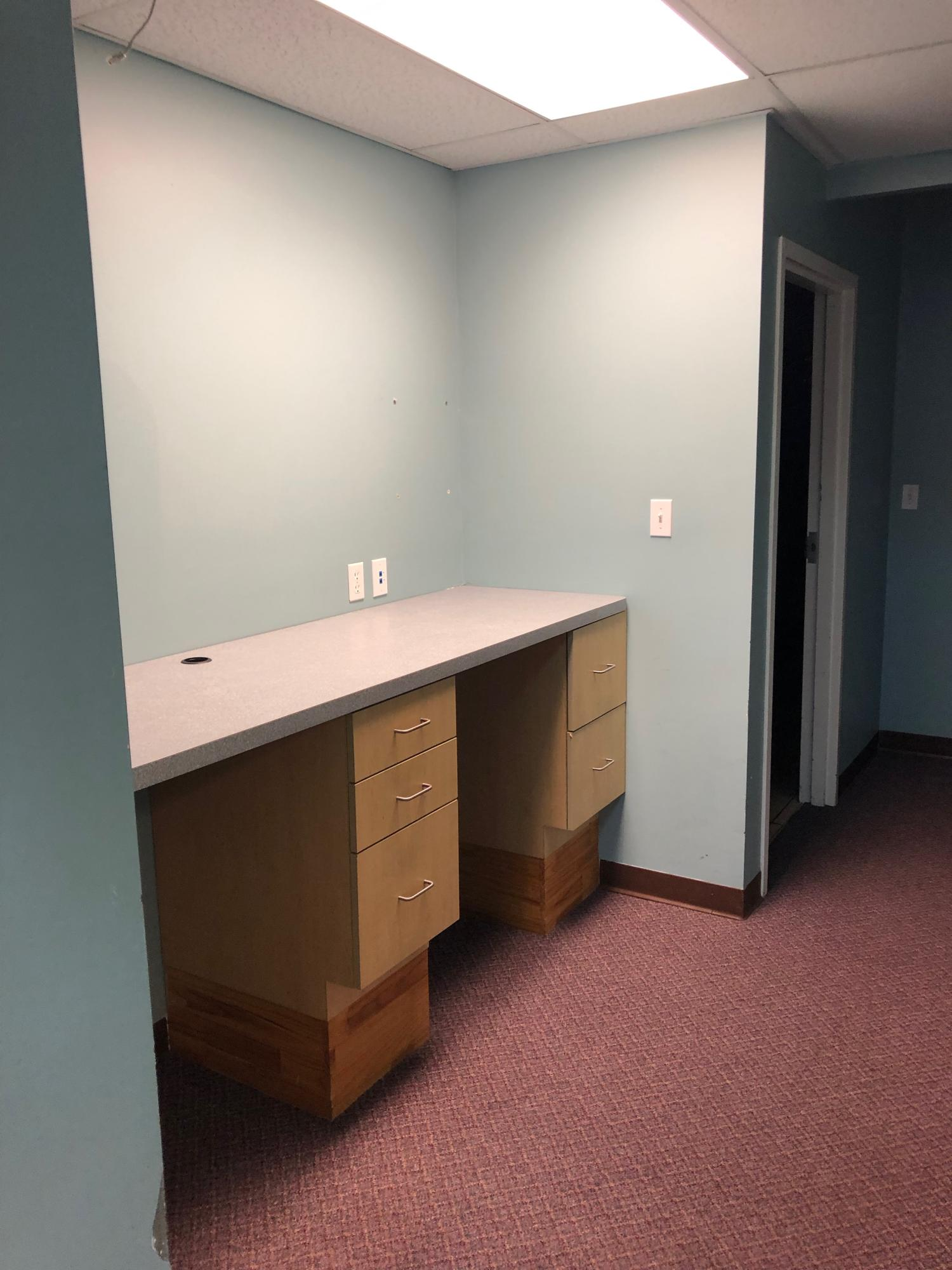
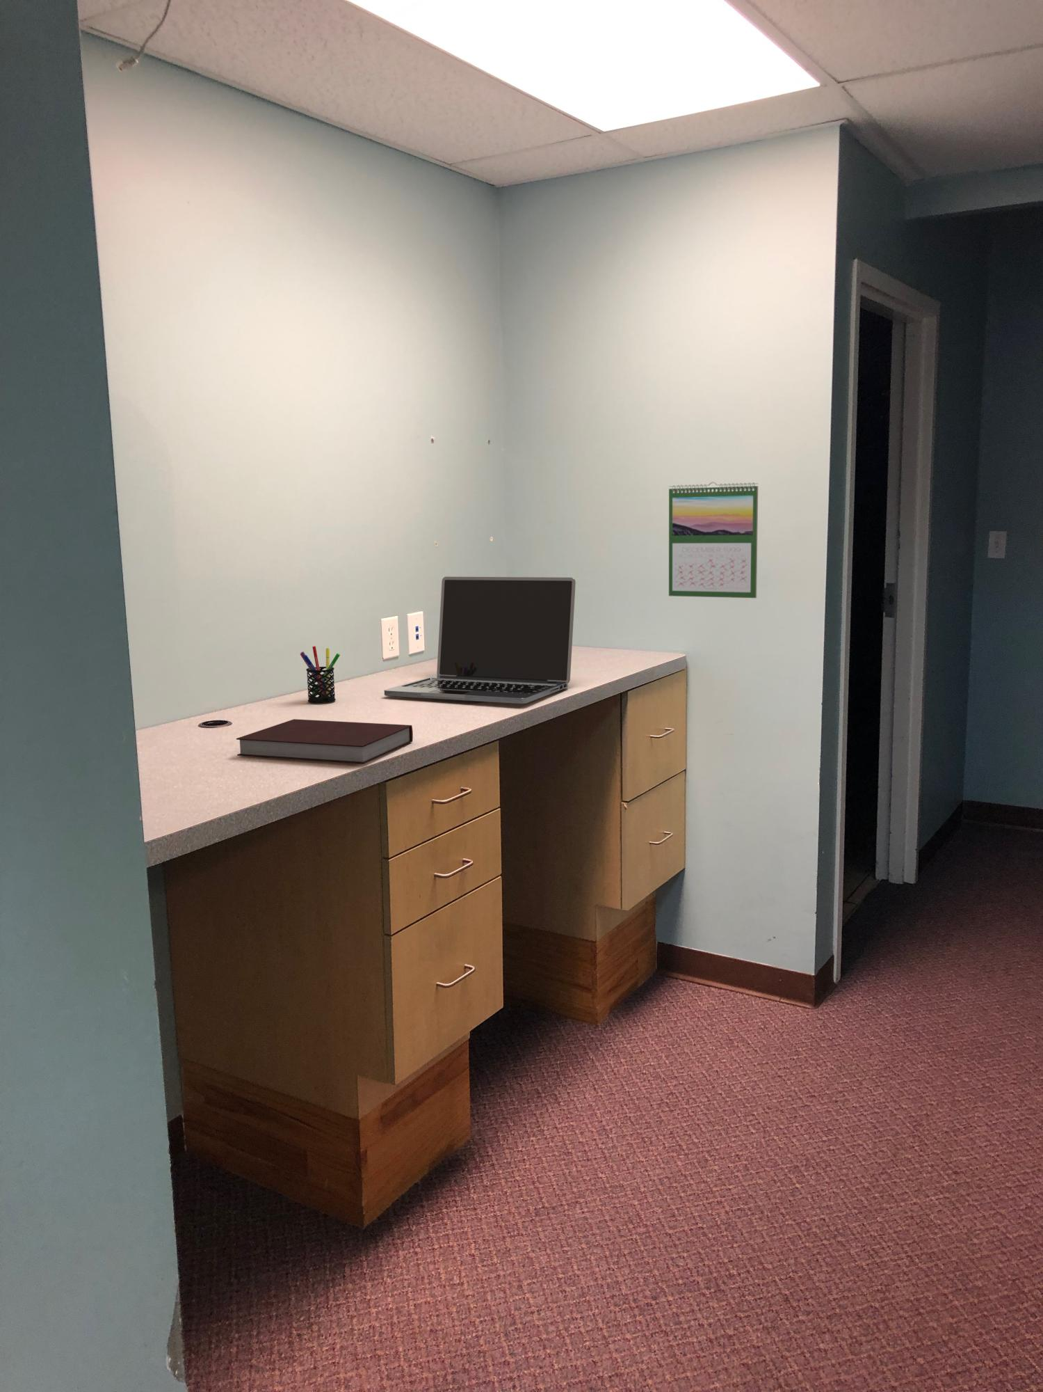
+ laptop [383,577,576,705]
+ notebook [236,718,414,765]
+ pen holder [300,646,341,704]
+ calendar [668,481,758,598]
